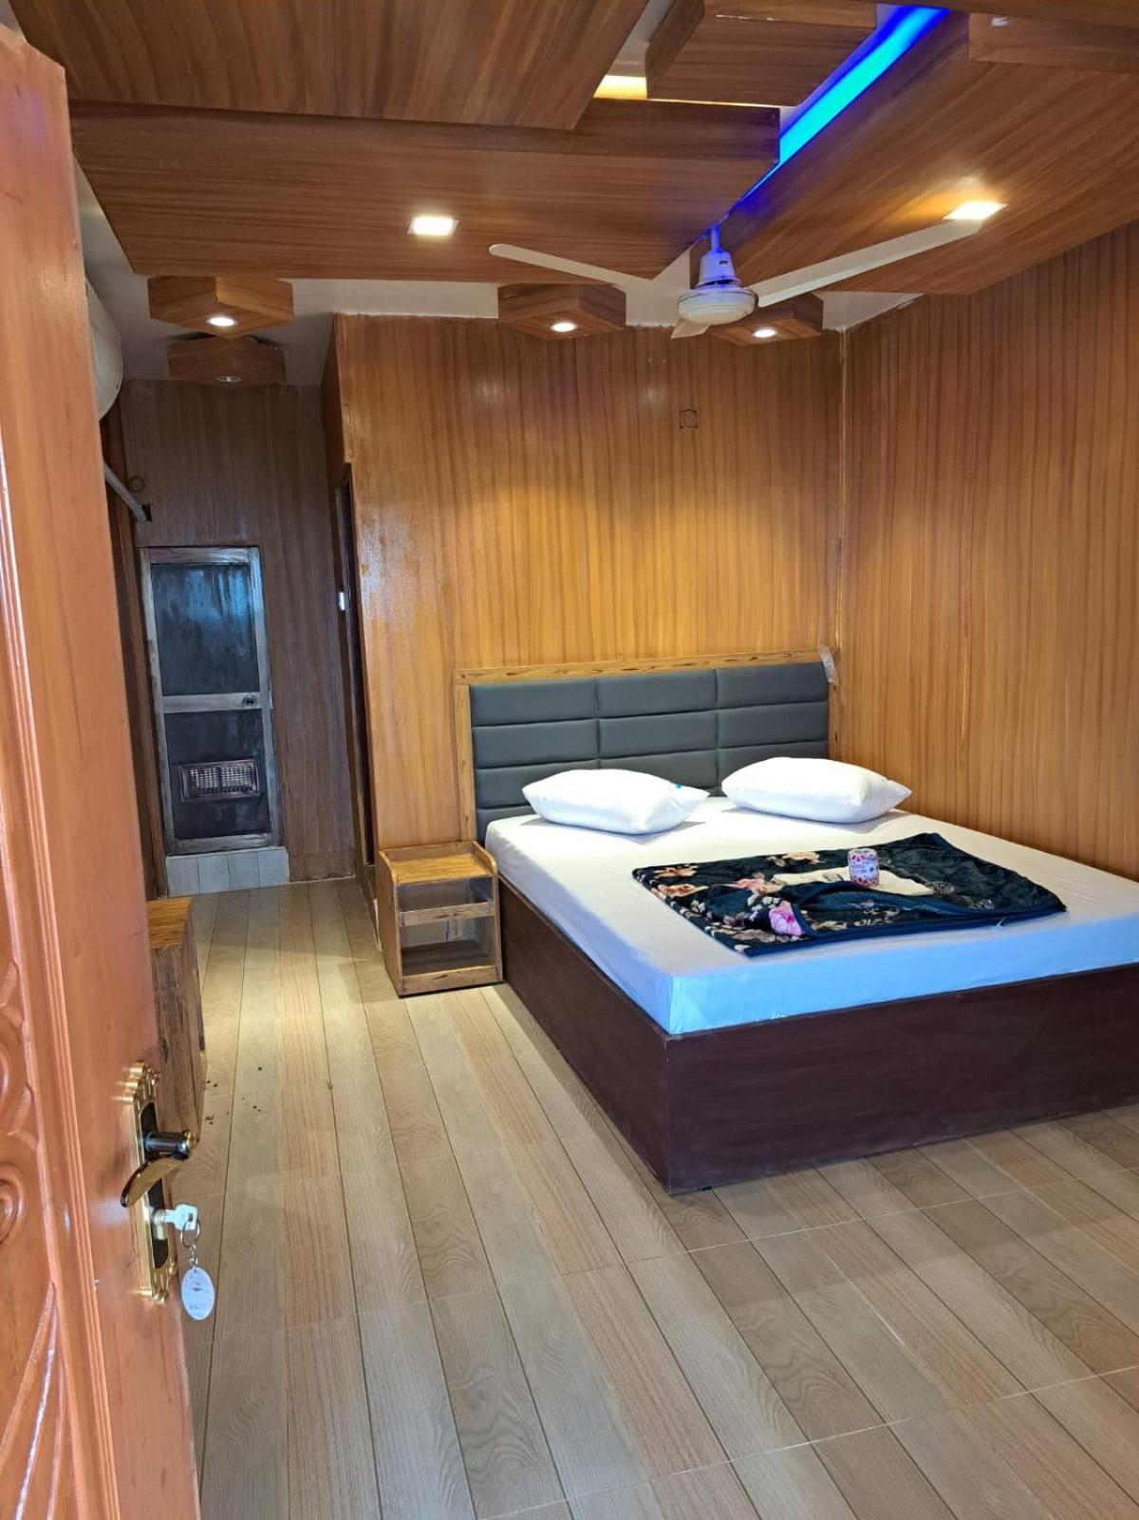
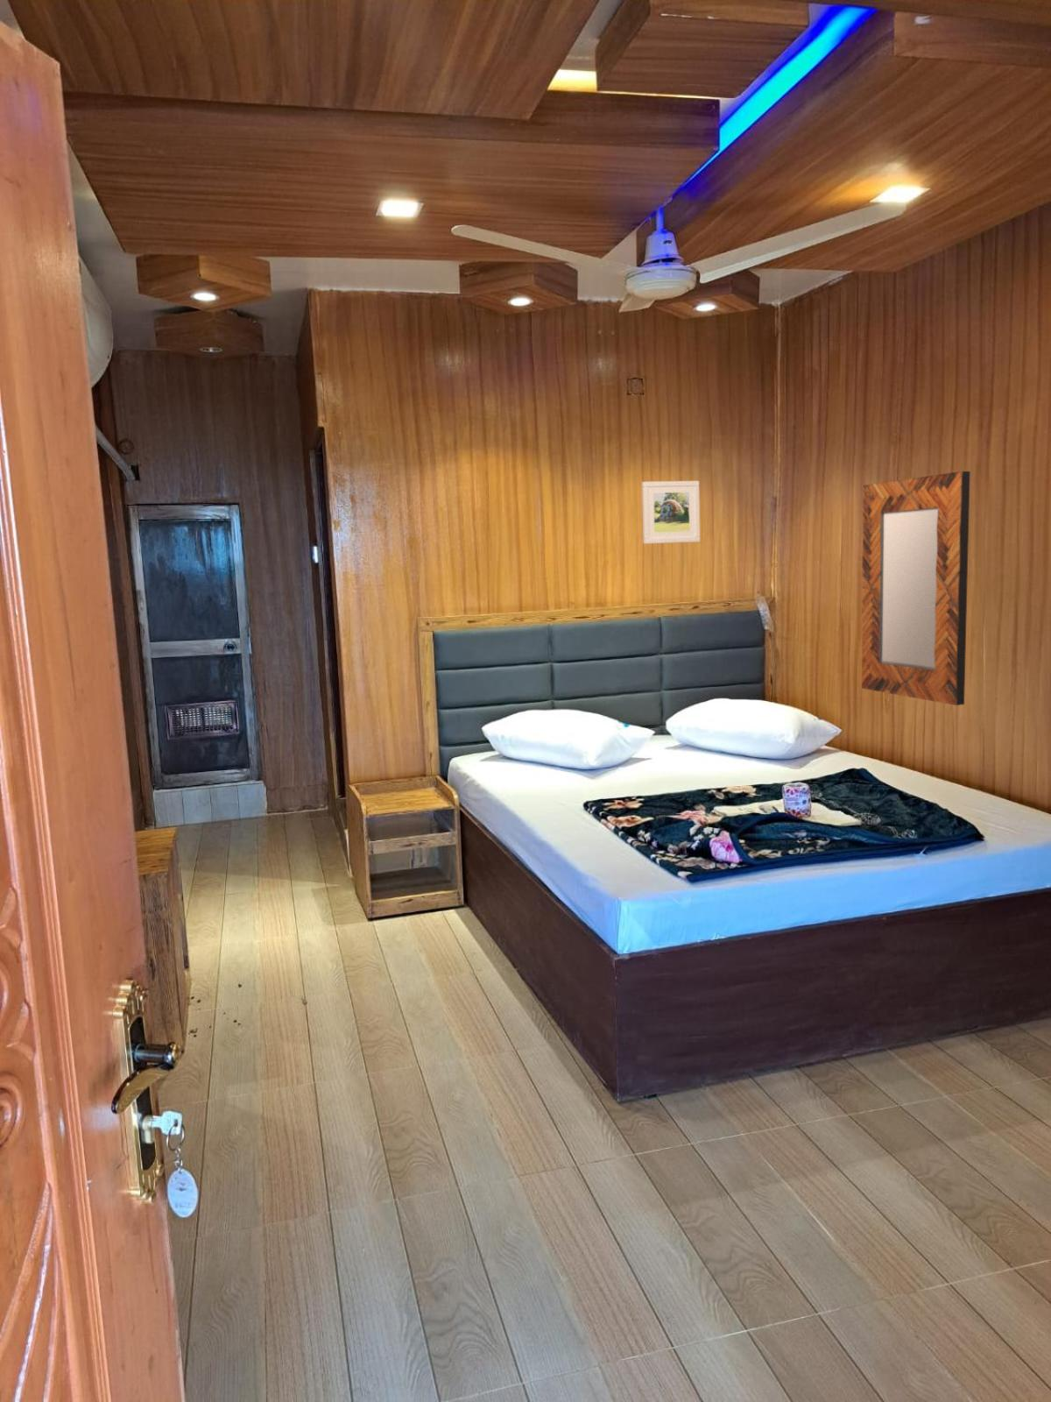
+ home mirror [861,470,972,707]
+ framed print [641,480,701,545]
